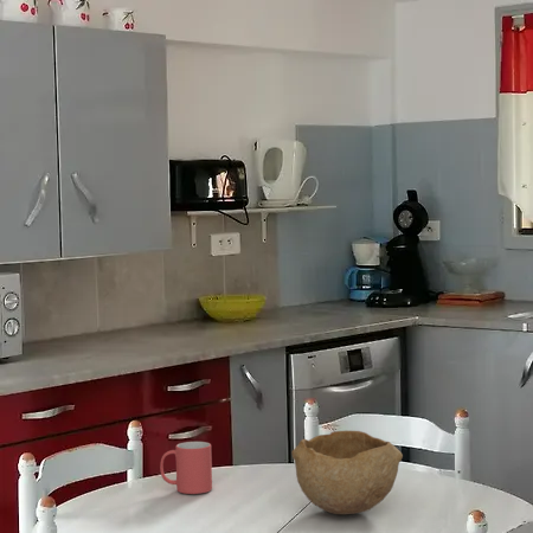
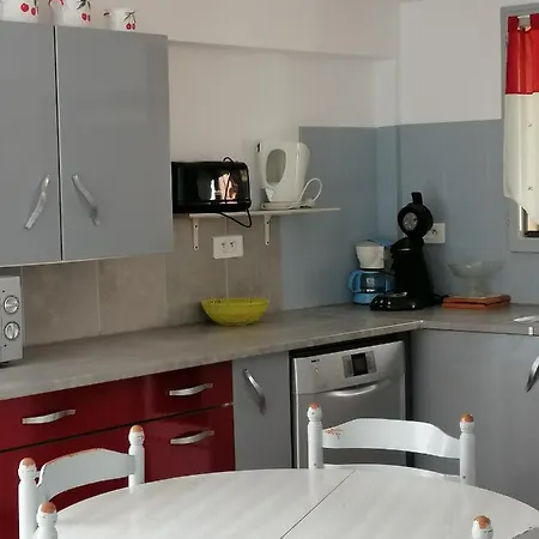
- mug [159,441,213,495]
- bowl [291,430,404,515]
